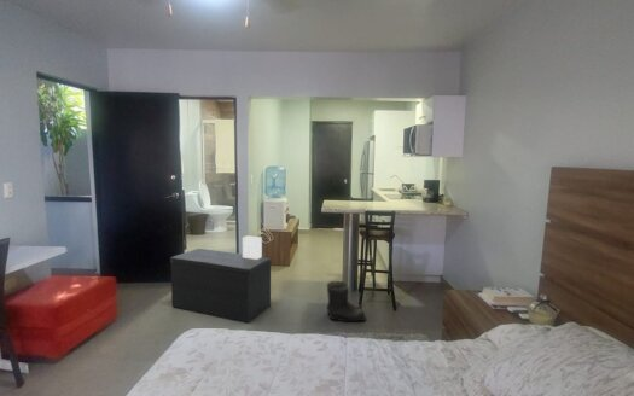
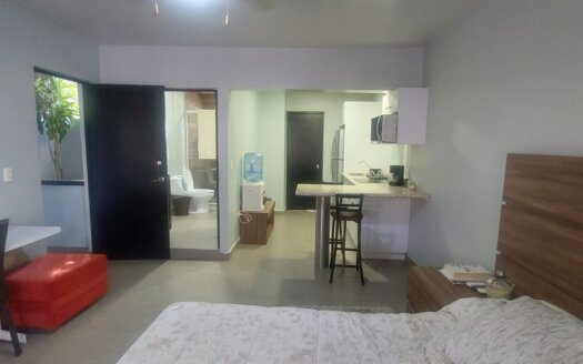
- decorative box [242,234,263,260]
- bench [169,248,273,325]
- boots [326,280,367,322]
